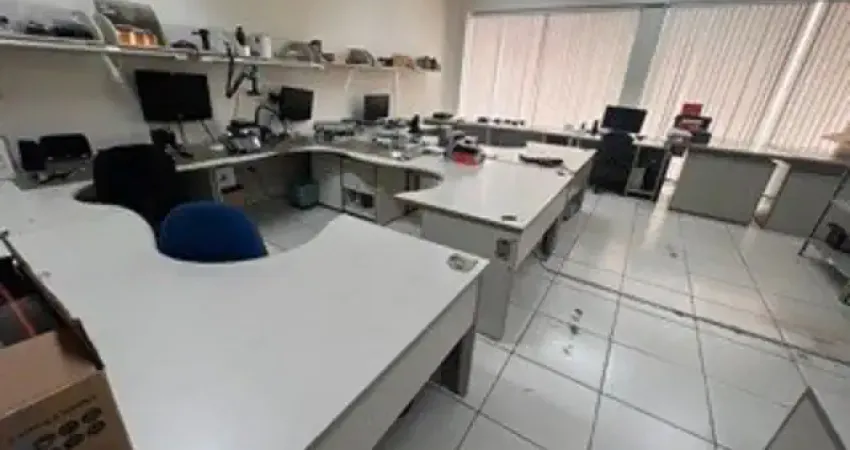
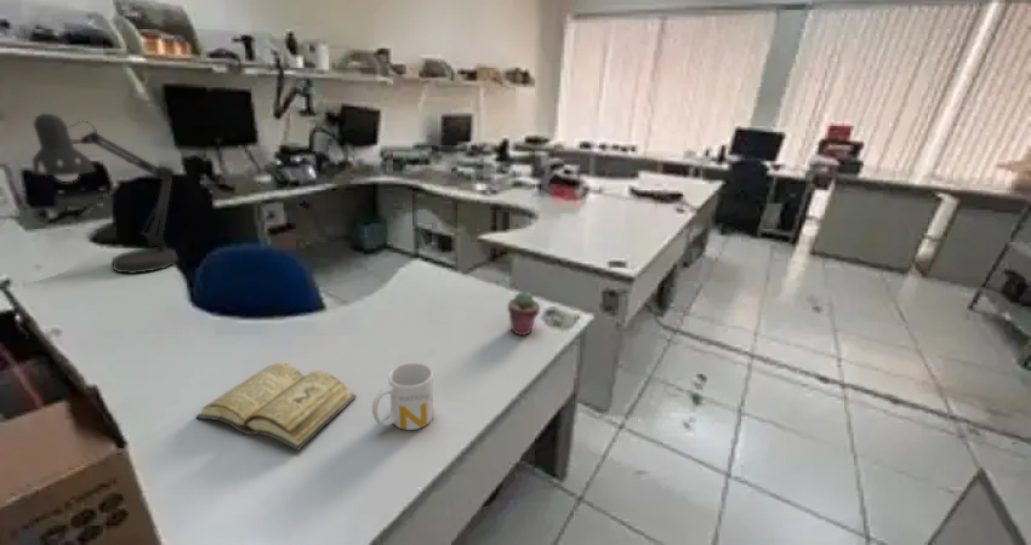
+ potted succulent [507,289,541,337]
+ mug [371,361,434,431]
+ diary [194,362,358,452]
+ desk lamp [30,113,180,275]
